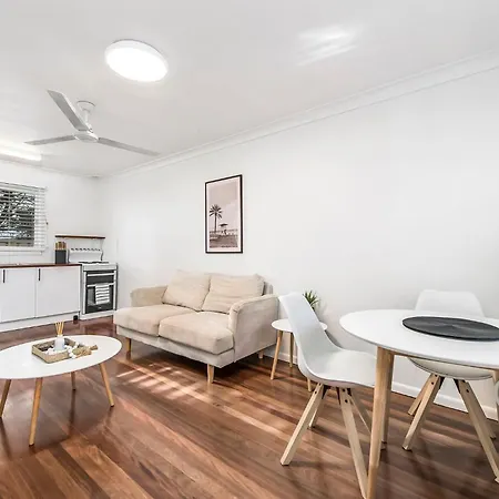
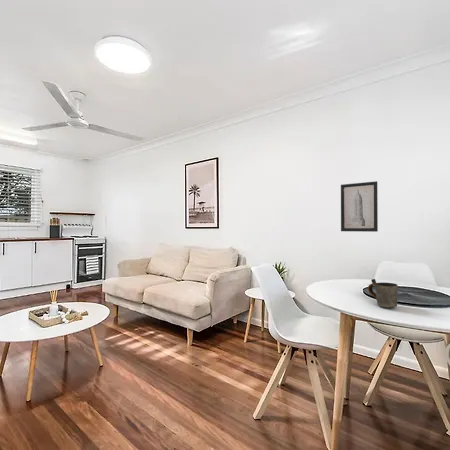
+ wall art [340,180,379,233]
+ mug [367,278,399,309]
